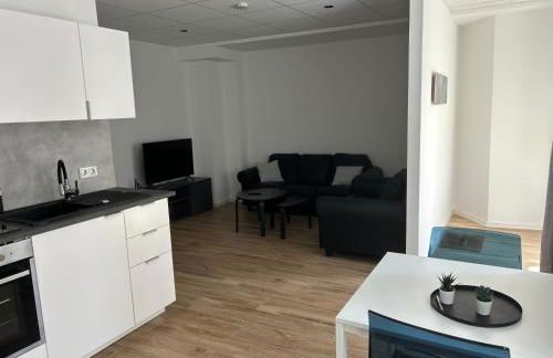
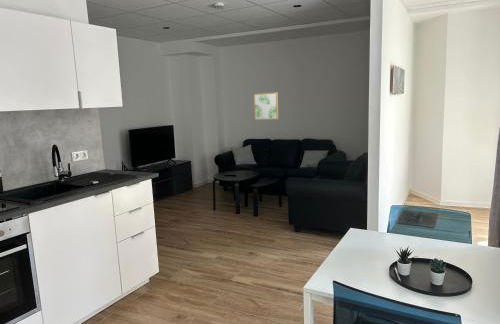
+ wall art [253,91,279,121]
